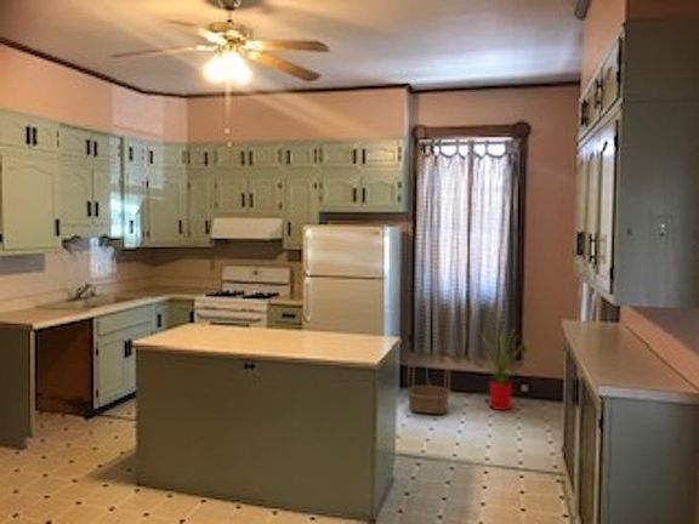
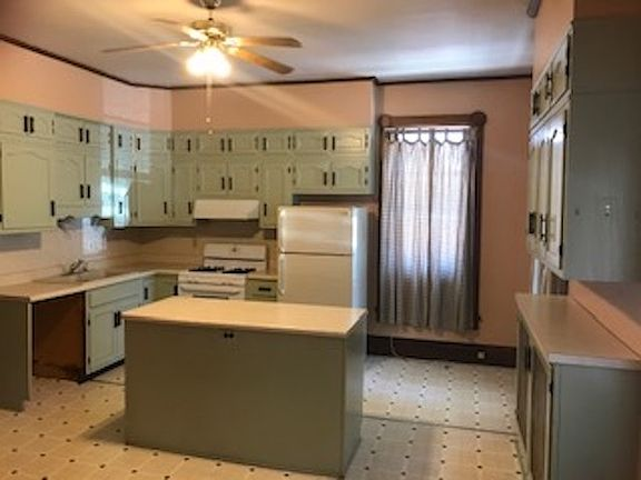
- house plant [472,326,534,411]
- basket [405,359,451,415]
